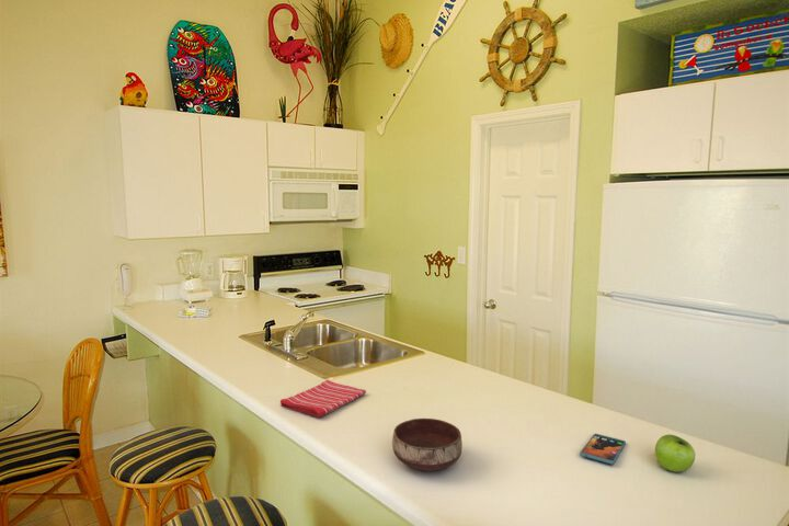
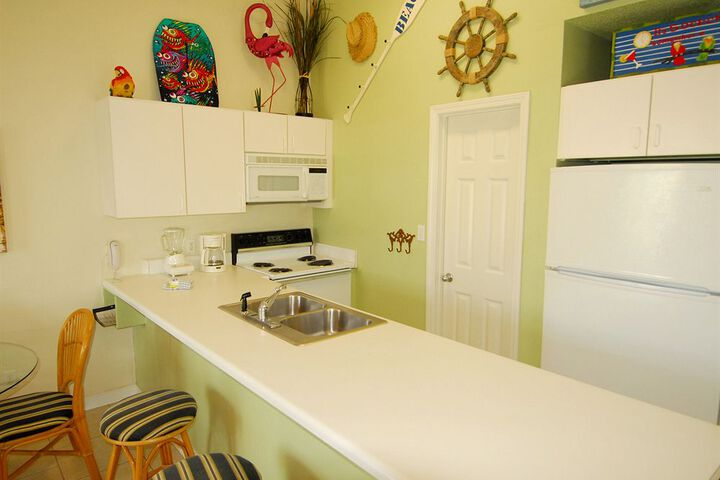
- smartphone [579,433,627,466]
- dish towel [279,379,367,419]
- fruit [654,434,696,473]
- bowl [391,418,464,472]
